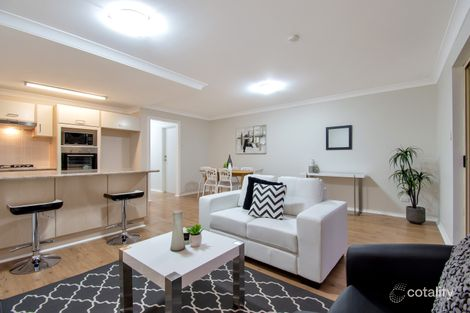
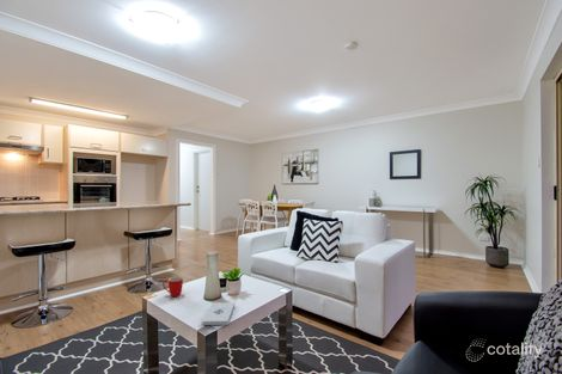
+ mug [161,276,184,298]
+ notepad [201,301,236,326]
